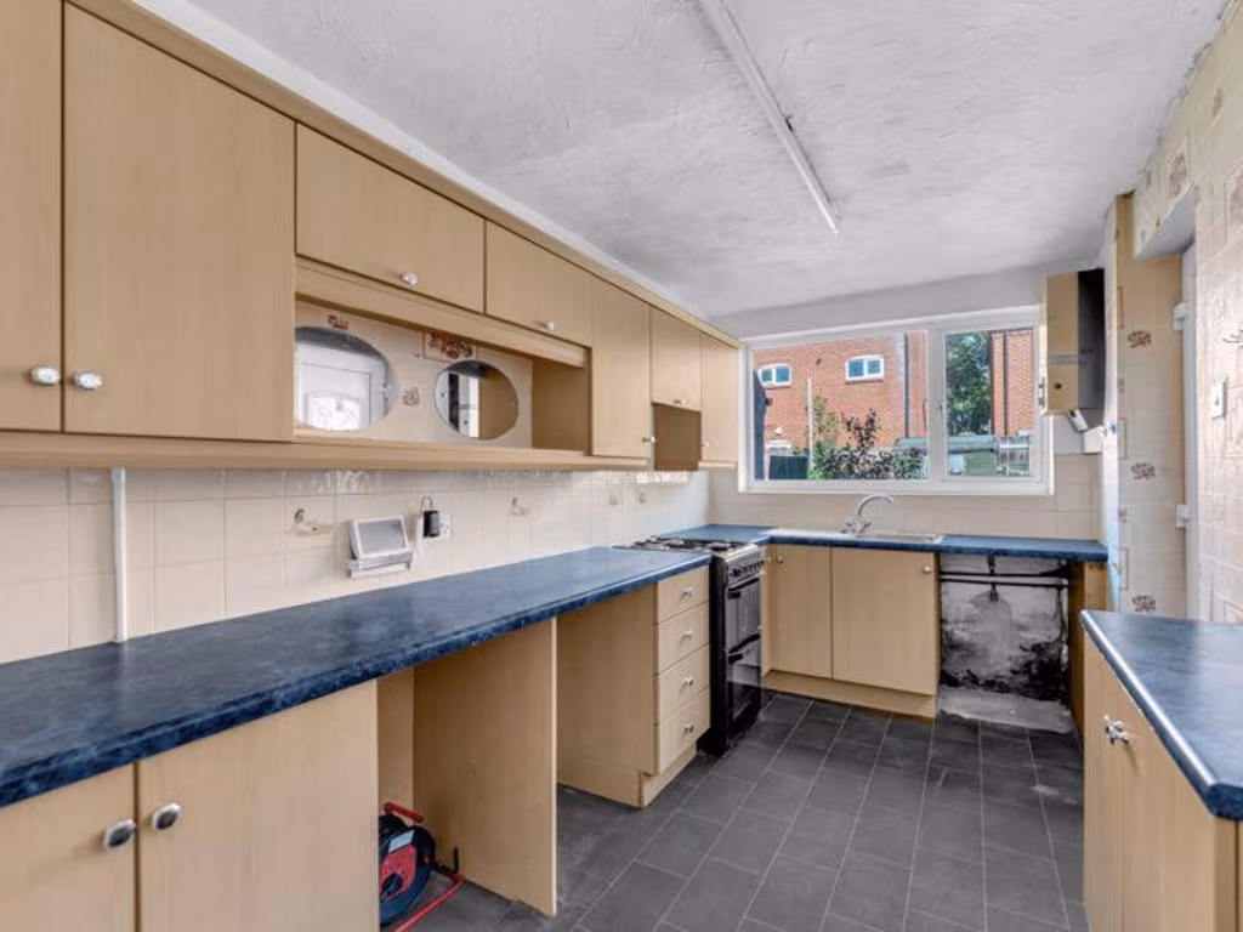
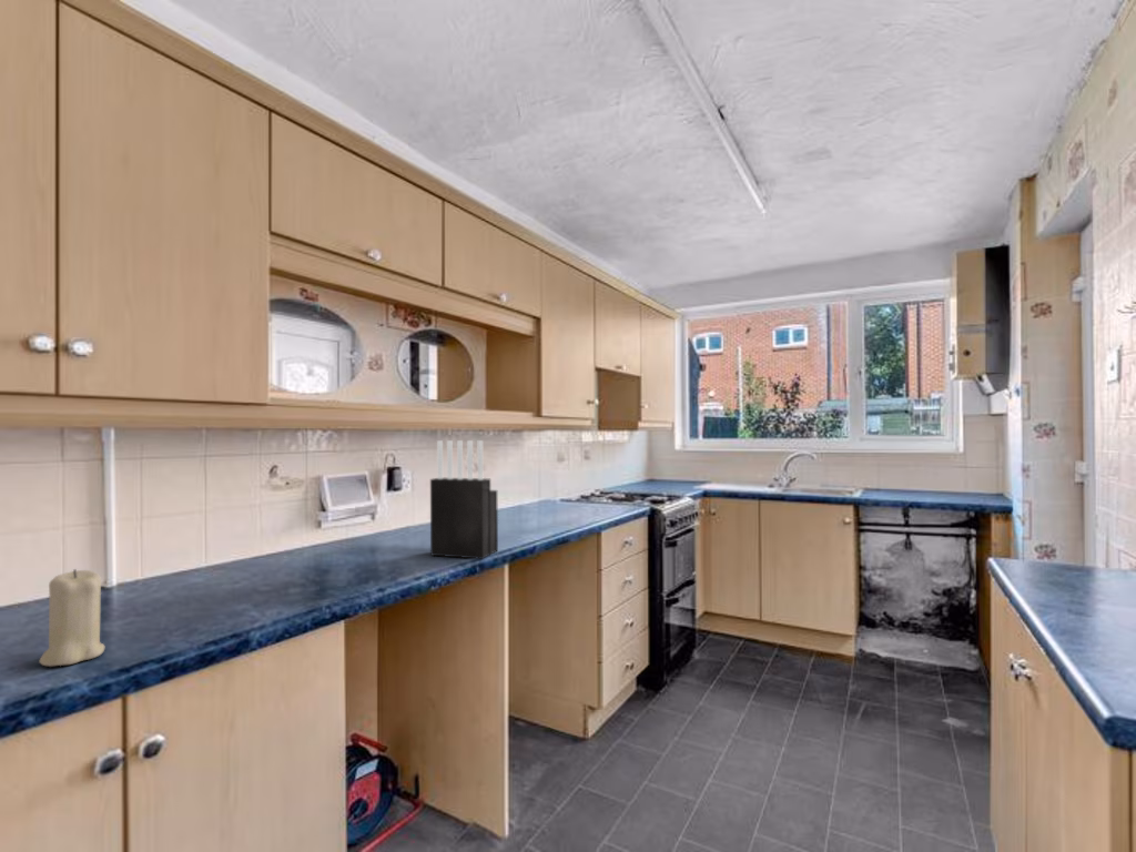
+ knife block [429,439,499,560]
+ candle [38,568,105,668]
